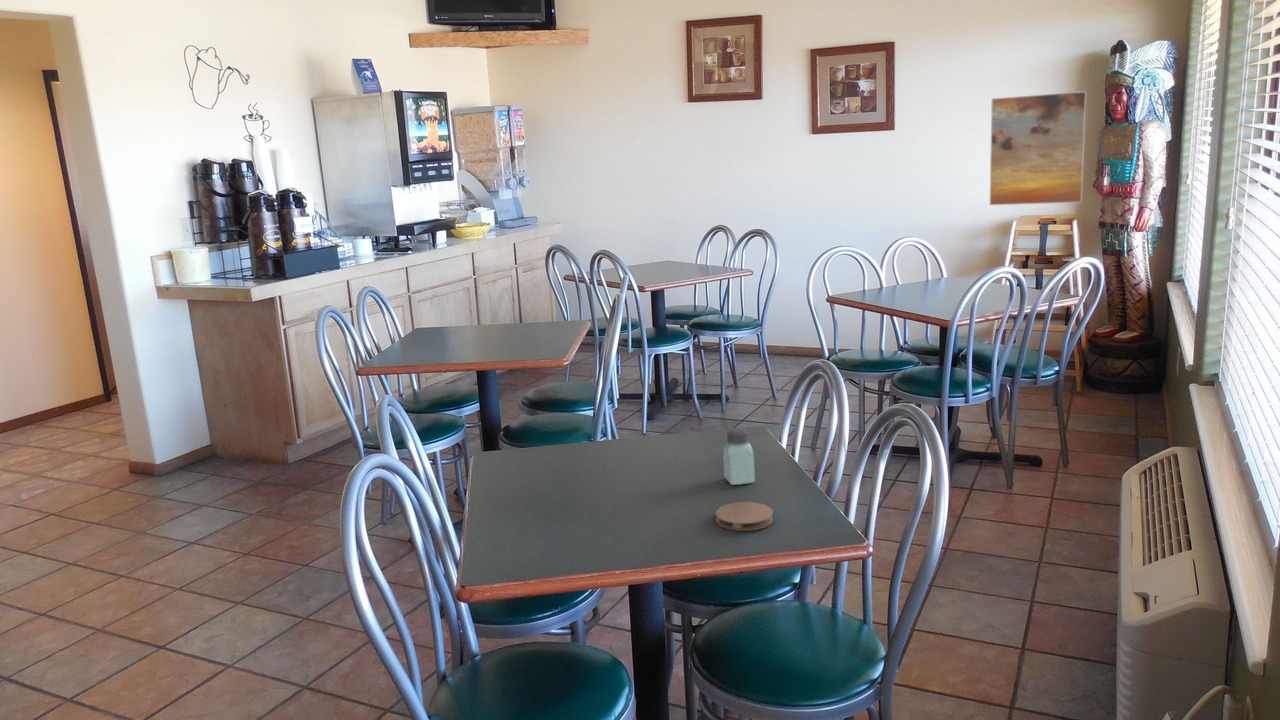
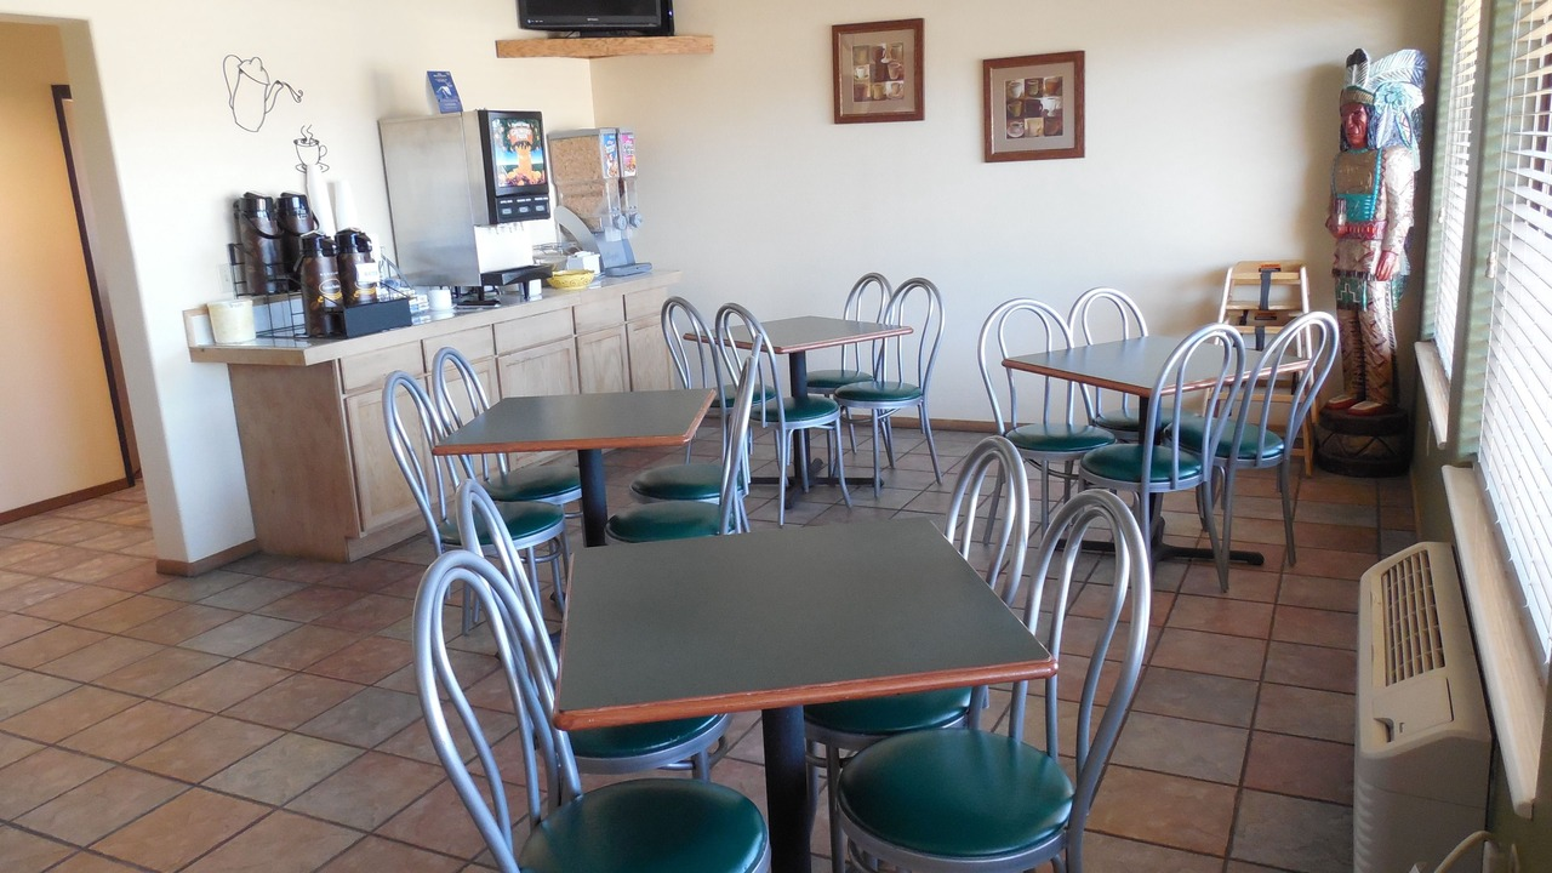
- saltshaker [722,427,756,486]
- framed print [988,90,1087,206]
- coaster [714,501,774,532]
